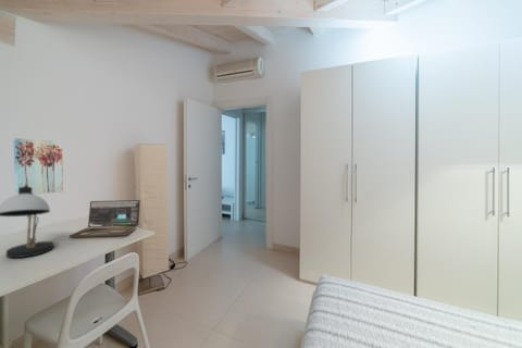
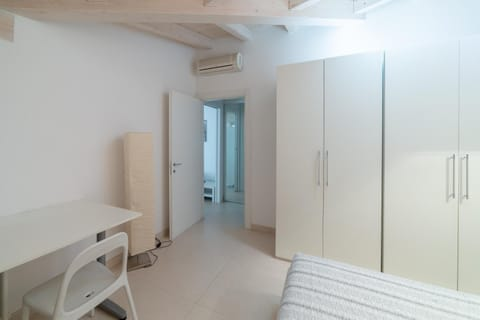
- wall art [13,137,64,196]
- laptop [69,199,141,238]
- desk lamp [0,183,54,259]
